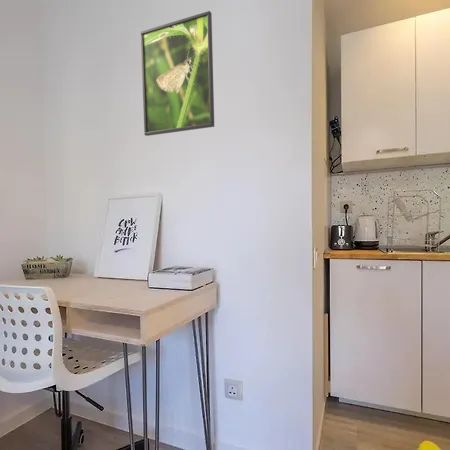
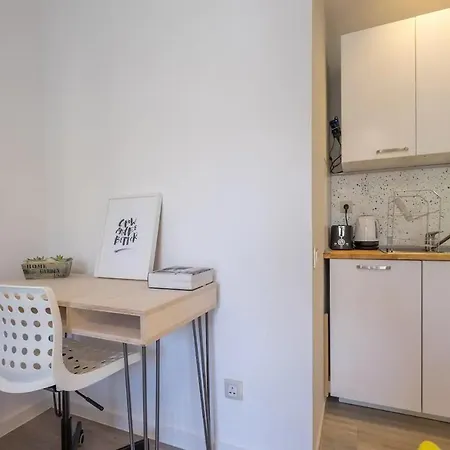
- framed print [139,10,215,137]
